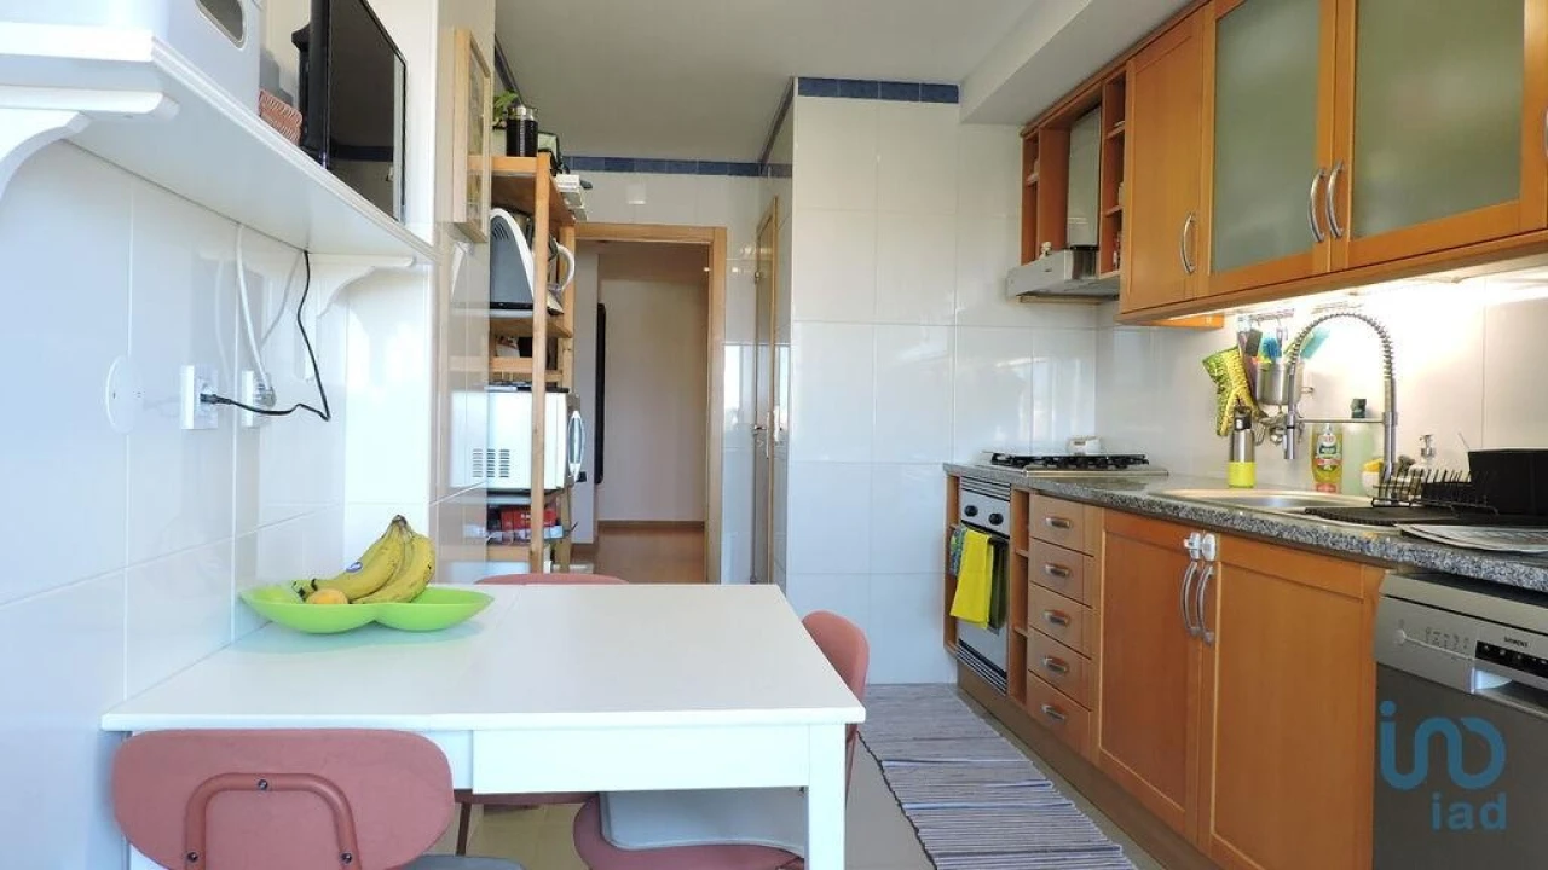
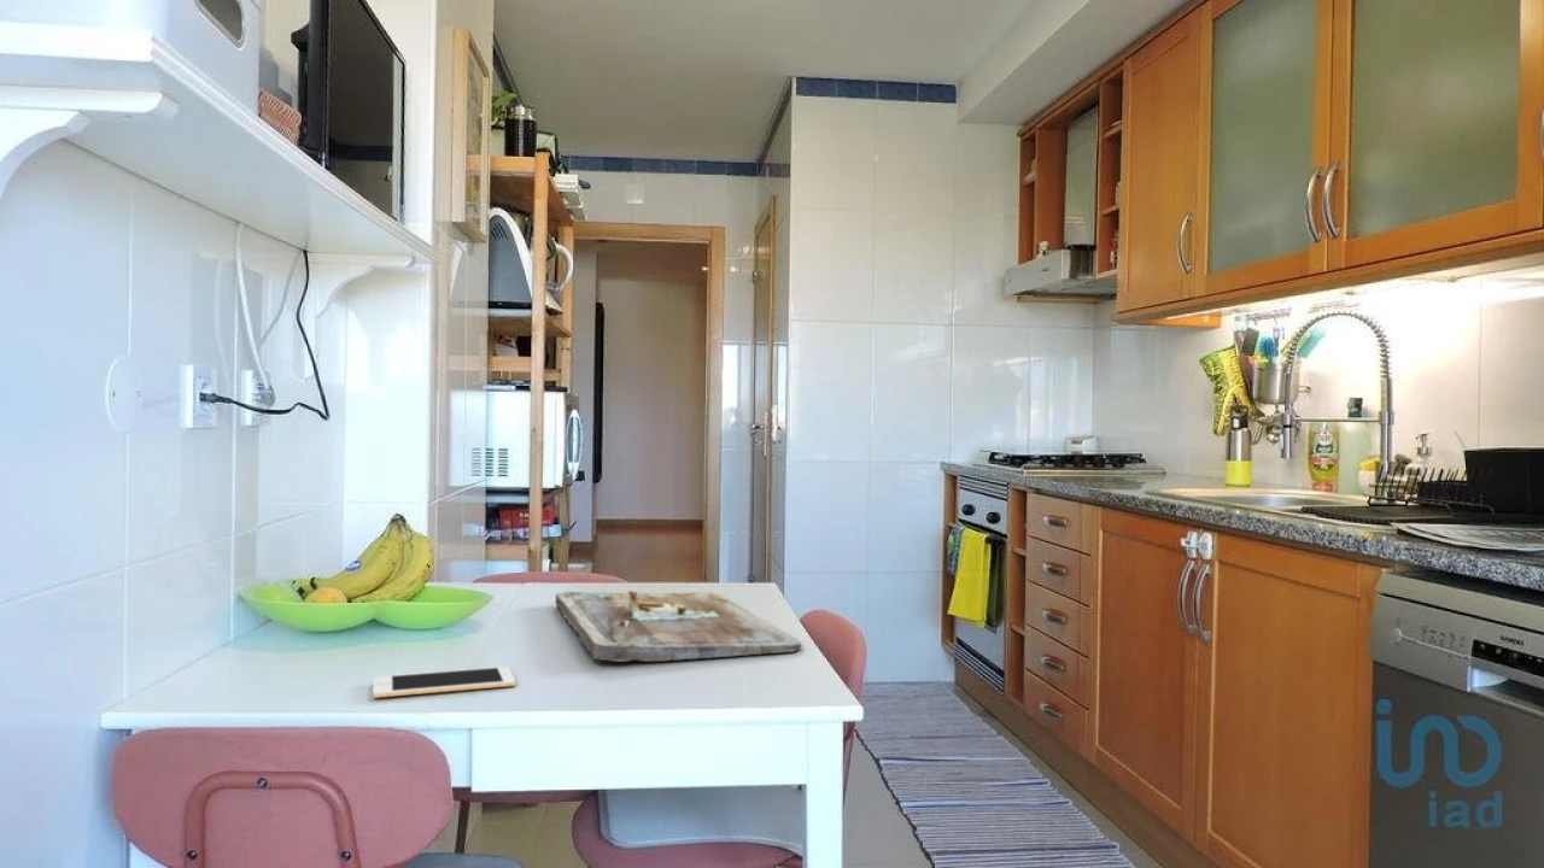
+ cell phone [372,665,516,699]
+ cutting board [554,590,802,663]
